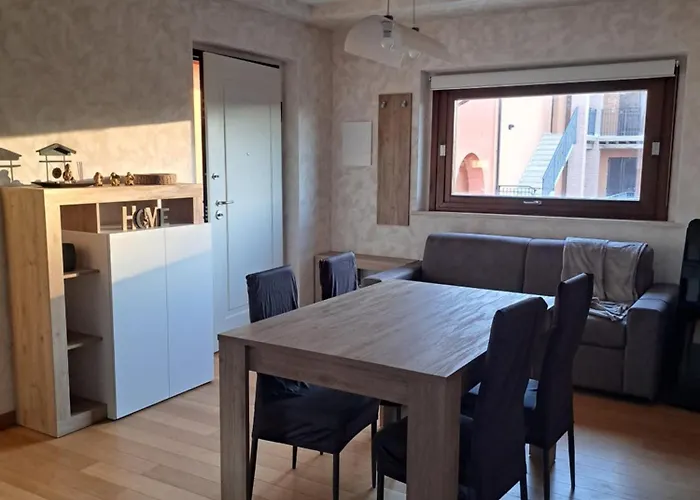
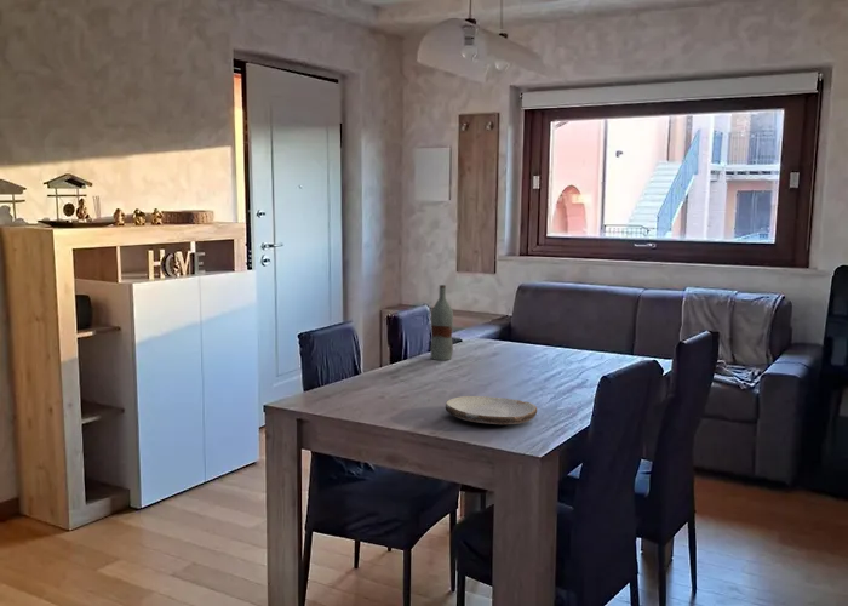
+ bottle [429,284,454,361]
+ plate [445,395,538,425]
